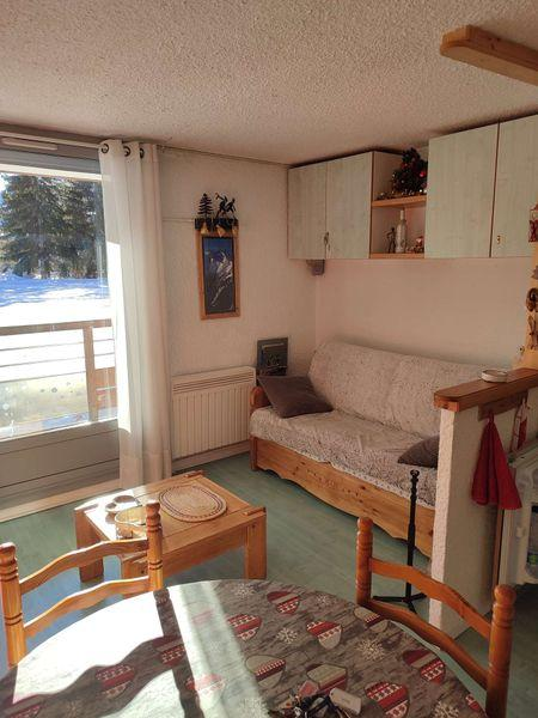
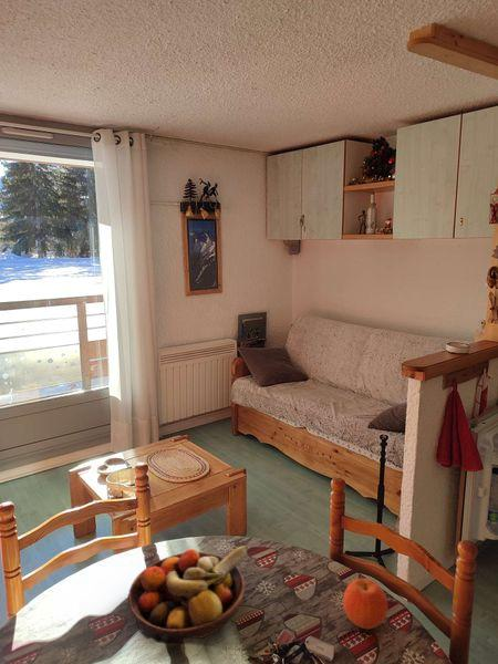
+ fruit [342,578,390,631]
+ fruit bowl [126,544,249,644]
